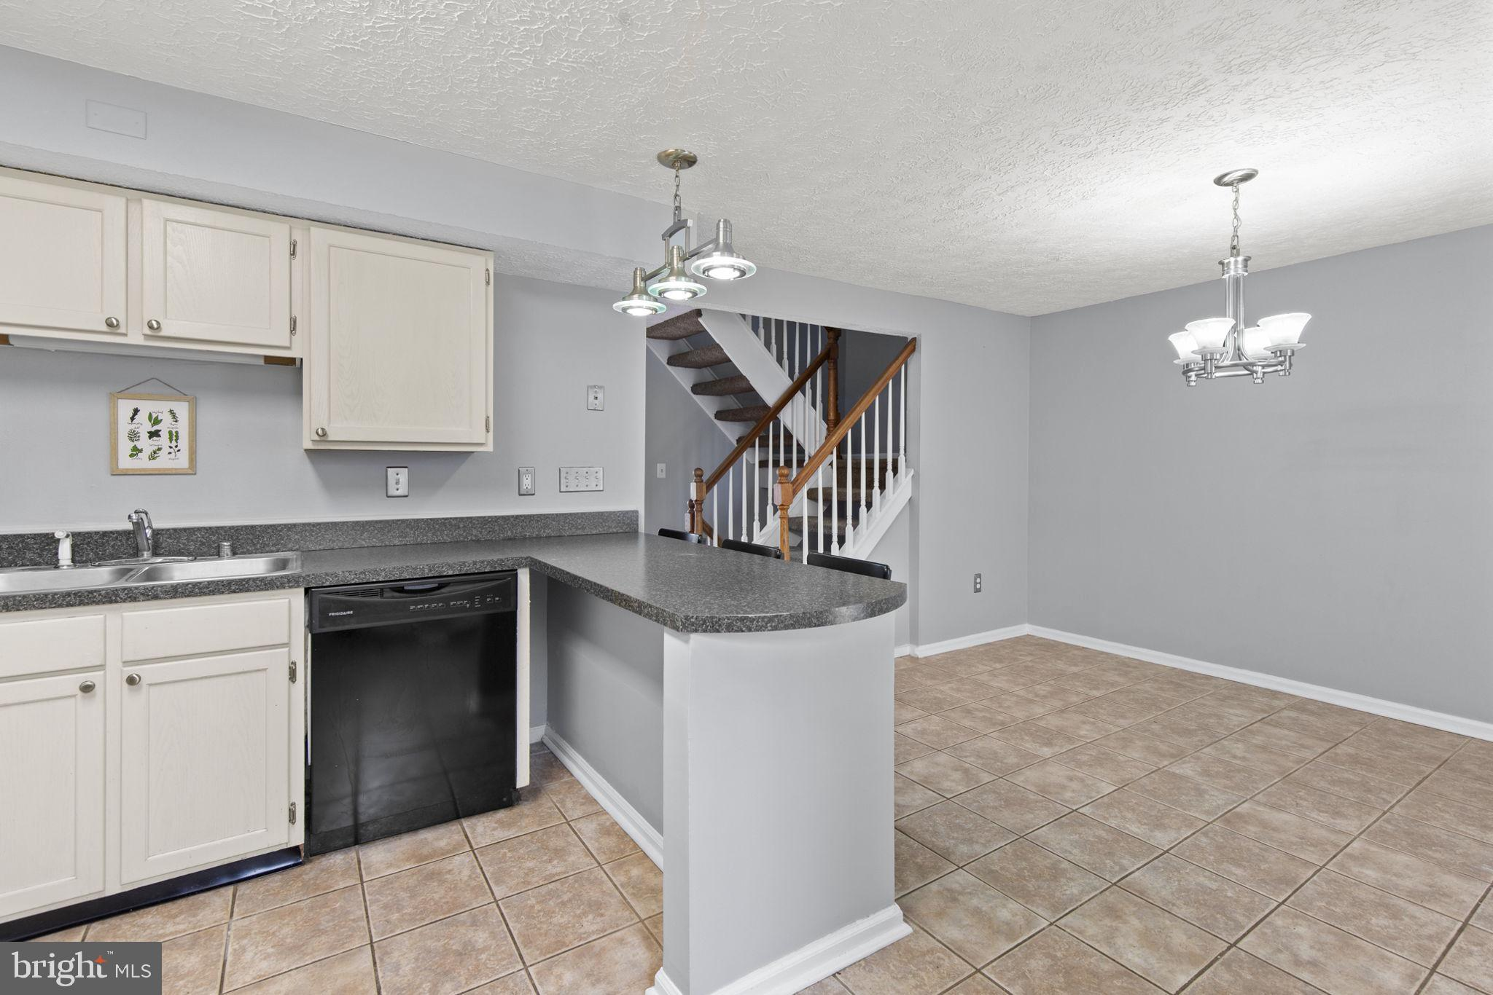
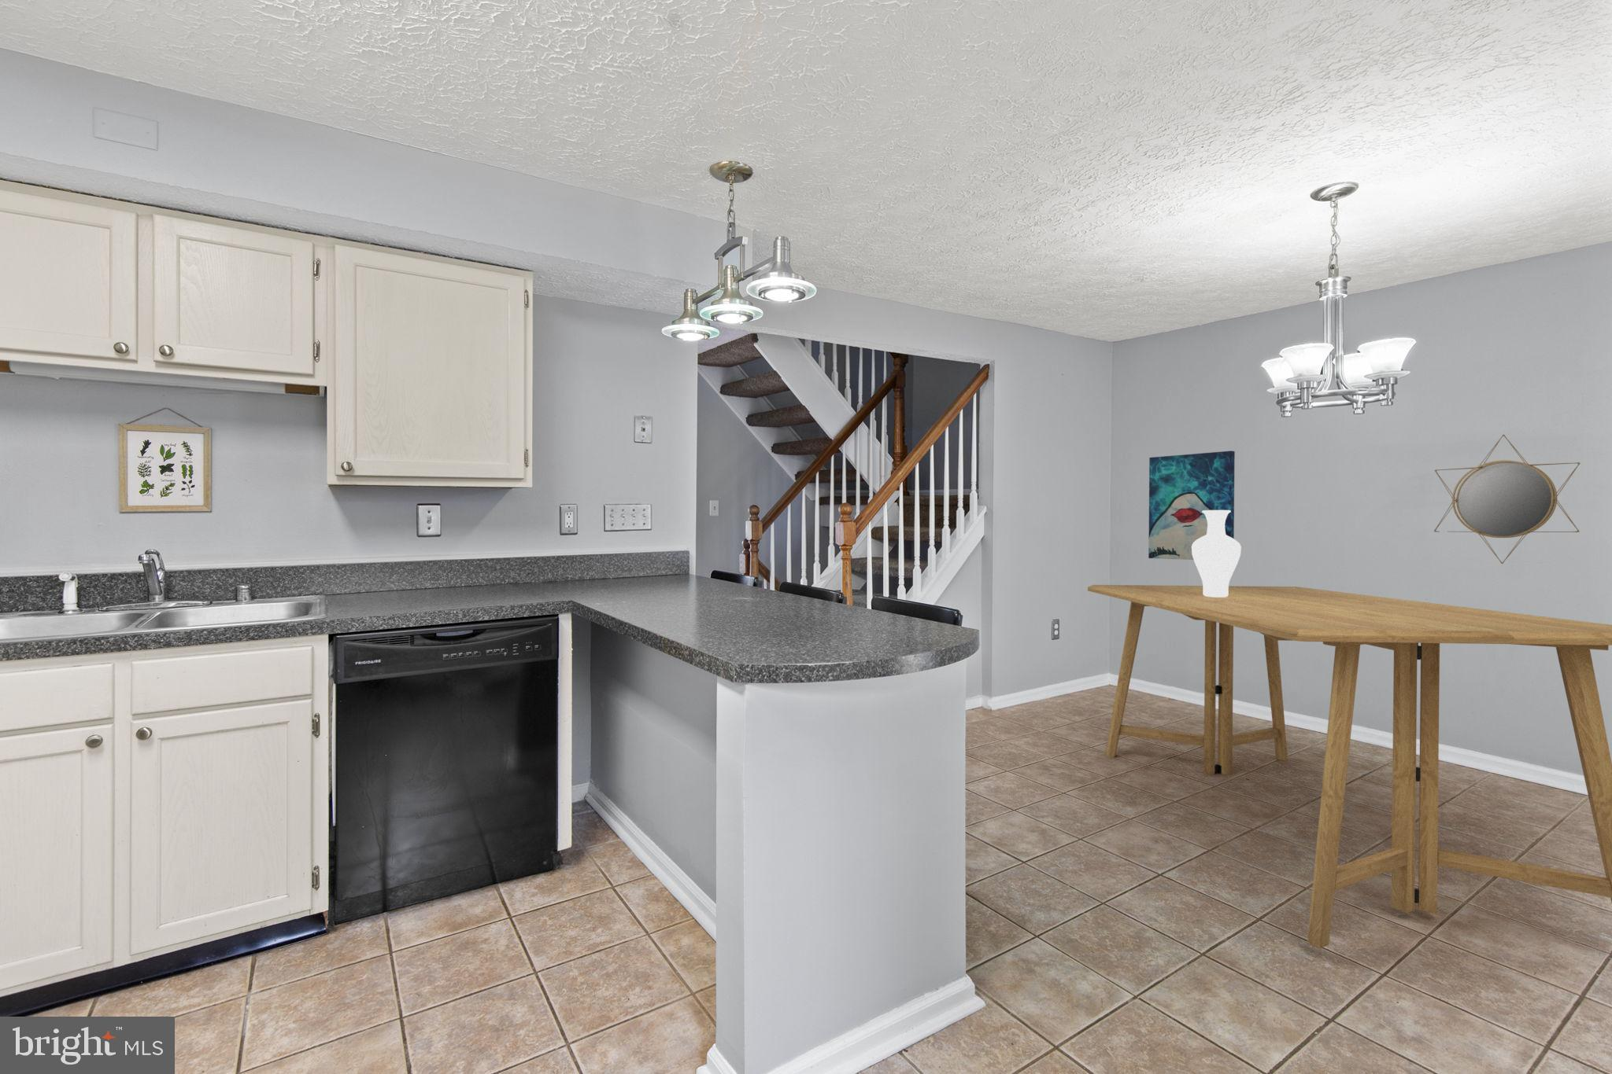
+ vase [1192,511,1243,598]
+ home mirror [1433,434,1581,565]
+ dining table [1087,584,1612,949]
+ wall art [1148,449,1235,561]
